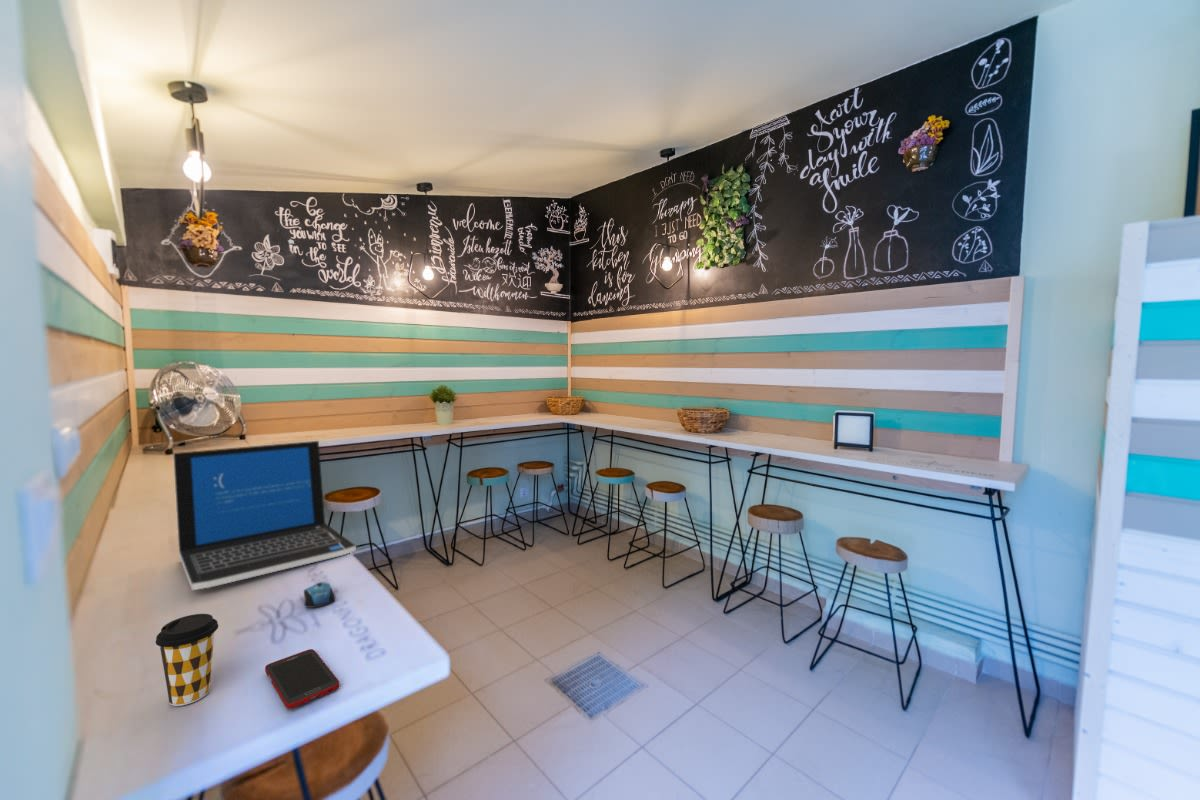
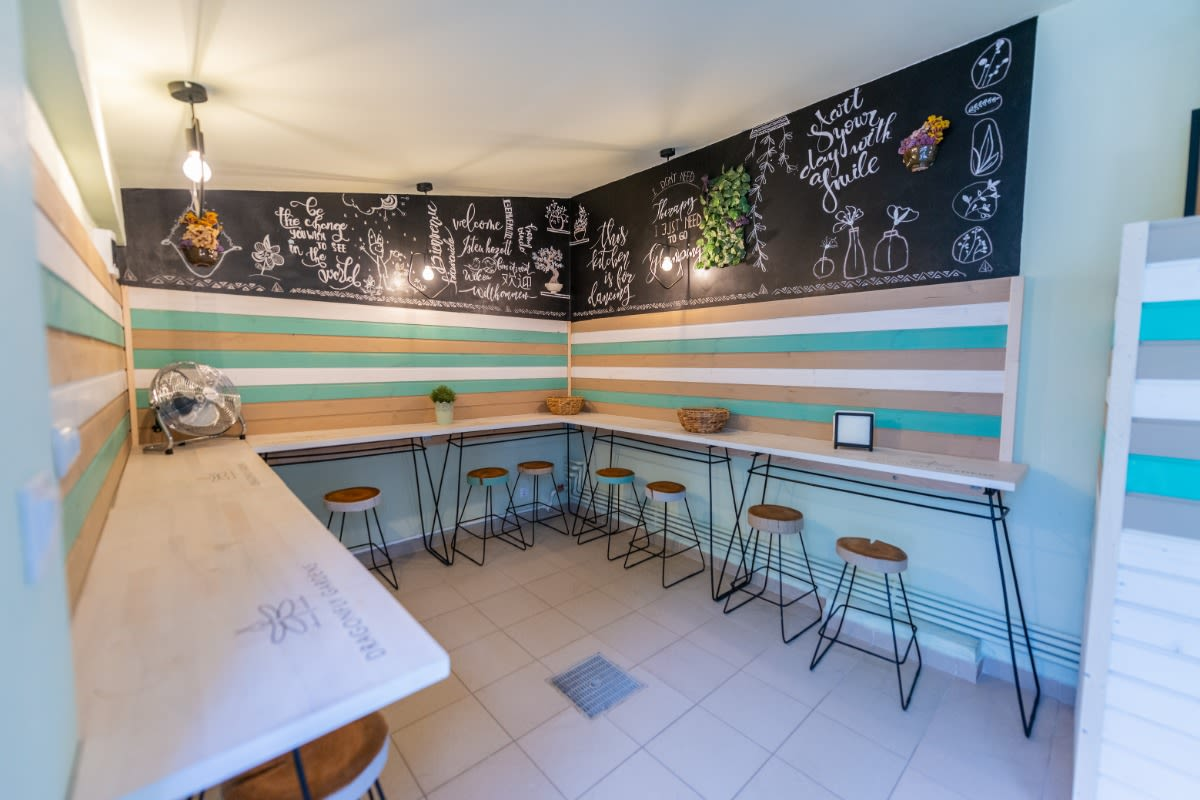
- laptop [172,440,357,591]
- cell phone [264,648,340,710]
- computer mouse [303,581,336,609]
- coffee cup [155,613,219,707]
